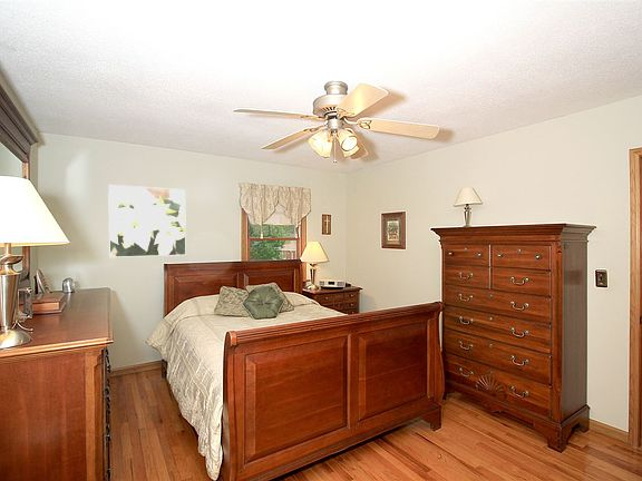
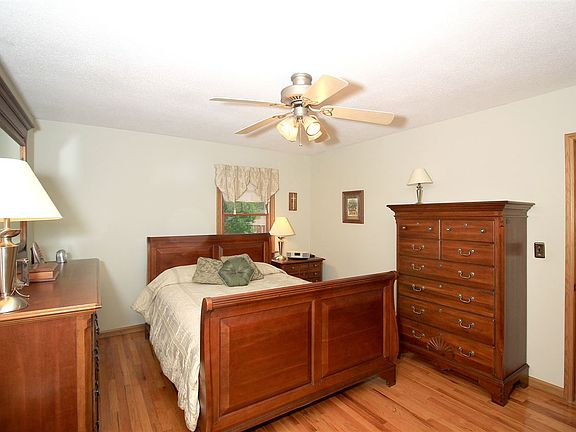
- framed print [107,184,187,258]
